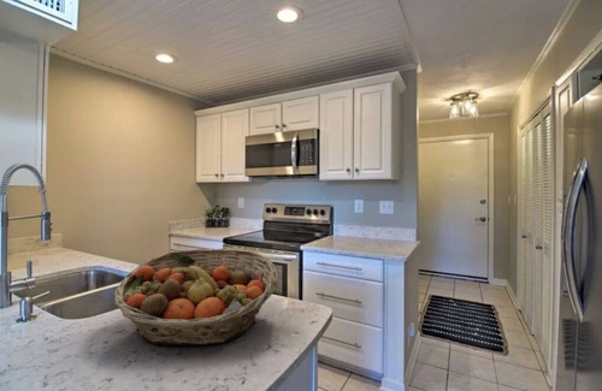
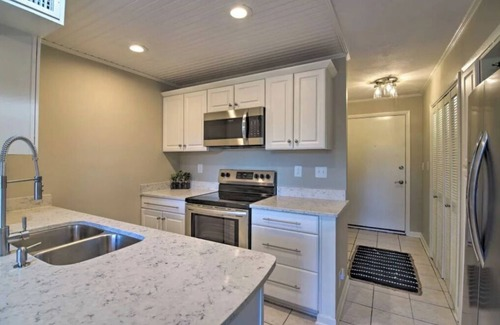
- fruit basket [113,248,279,346]
